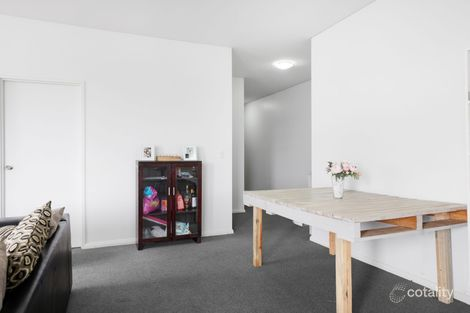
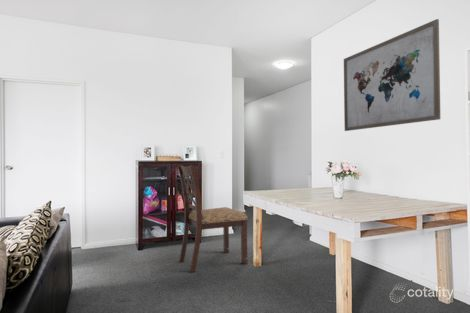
+ wall art [343,18,441,132]
+ chair [176,164,249,273]
